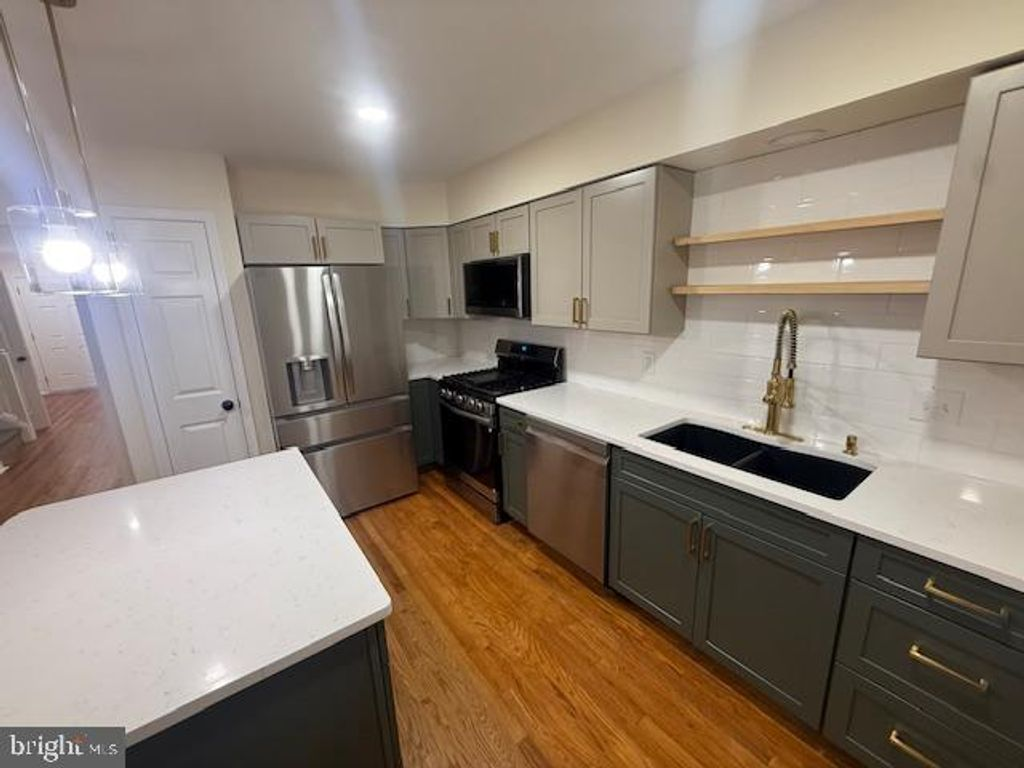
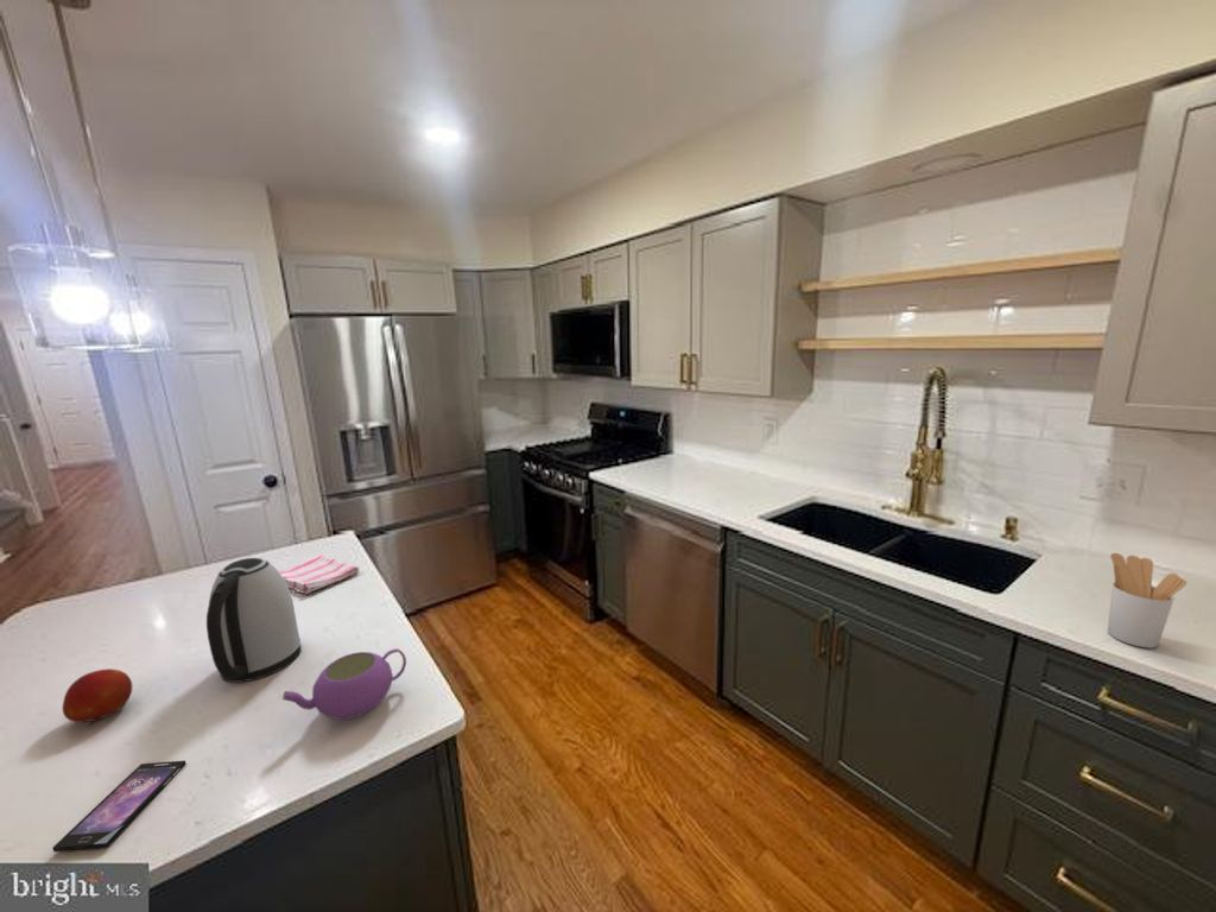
+ smartphone [51,760,188,854]
+ kettle [205,557,303,684]
+ dish towel [278,553,360,595]
+ fruit [62,667,133,727]
+ utensil holder [1107,552,1188,648]
+ teapot [281,647,407,721]
